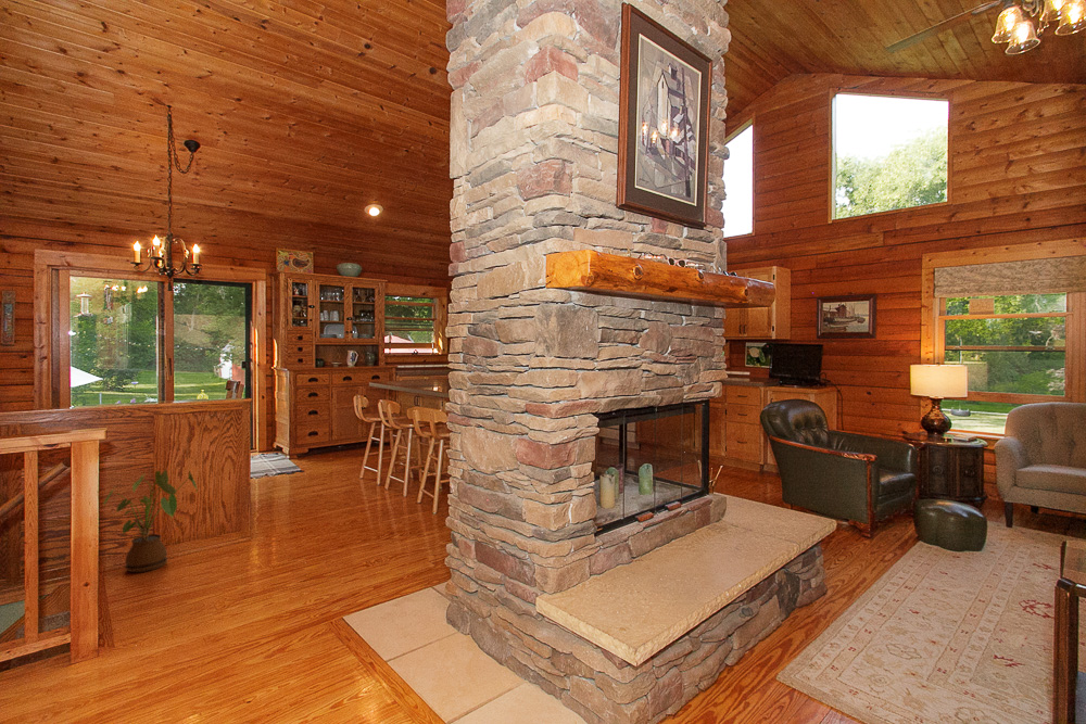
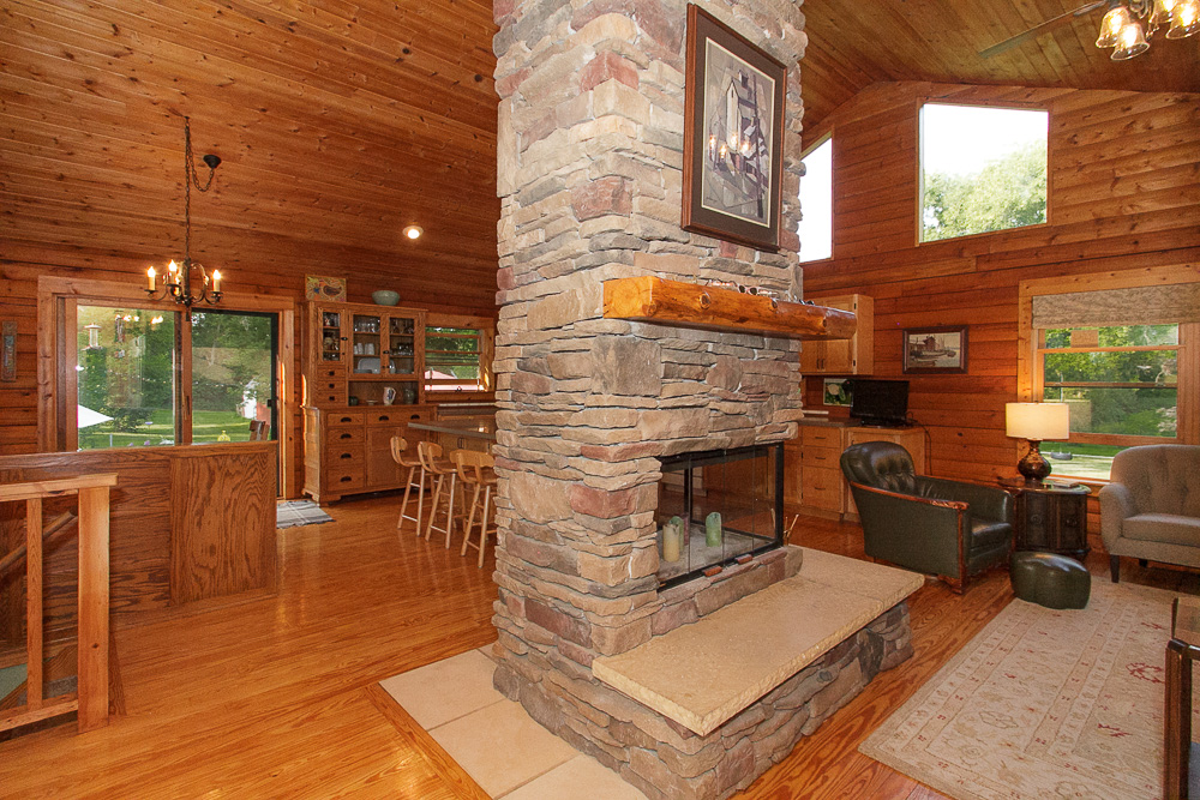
- house plant [102,469,199,573]
